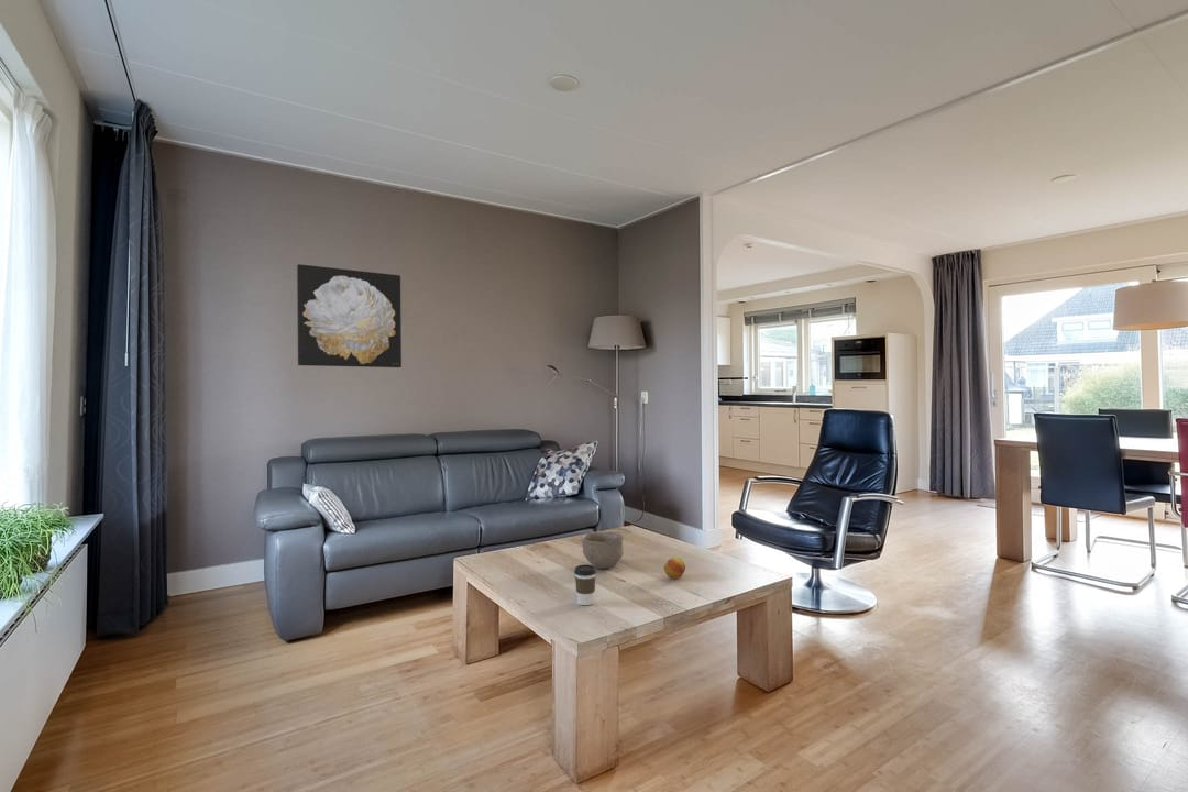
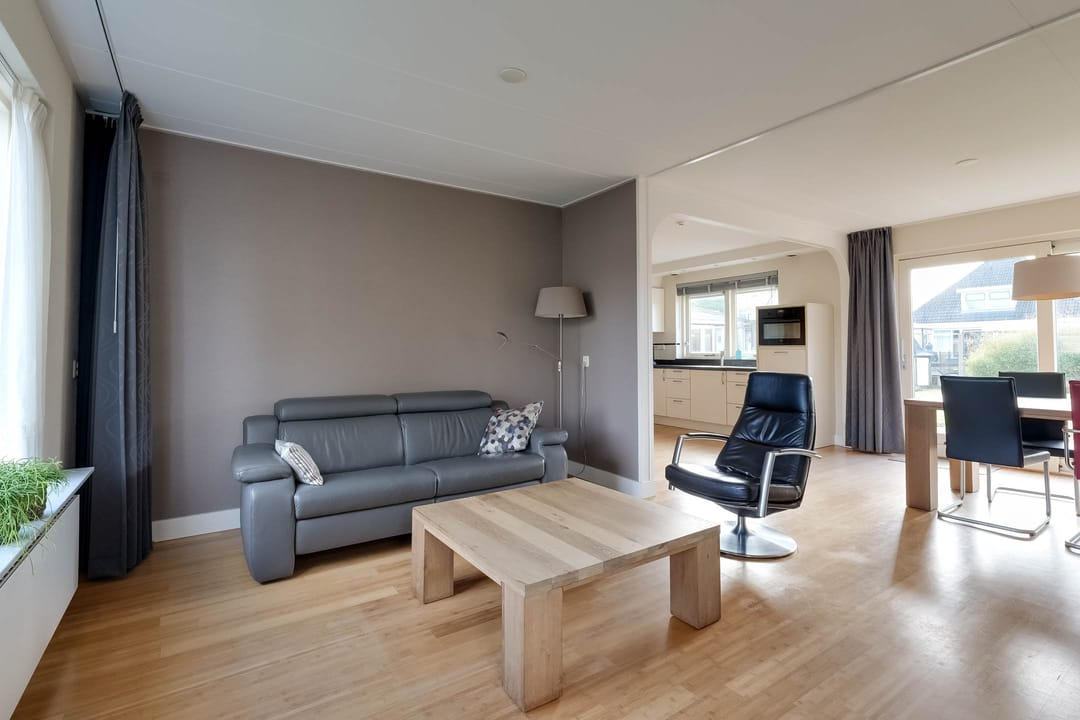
- wall art [296,263,403,369]
- coffee cup [573,564,597,606]
- fruit [663,556,686,580]
- bowl [580,531,625,570]
